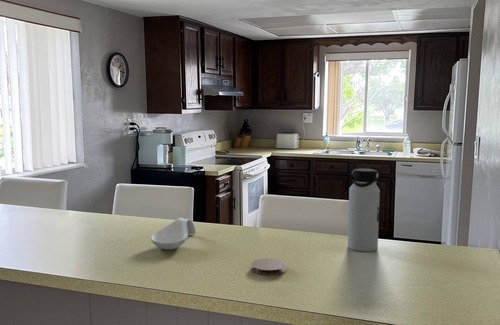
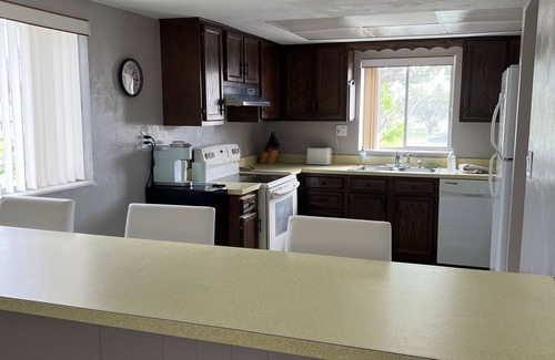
- water bottle [347,168,381,252]
- spoon rest [150,217,197,251]
- coaster [250,257,287,276]
